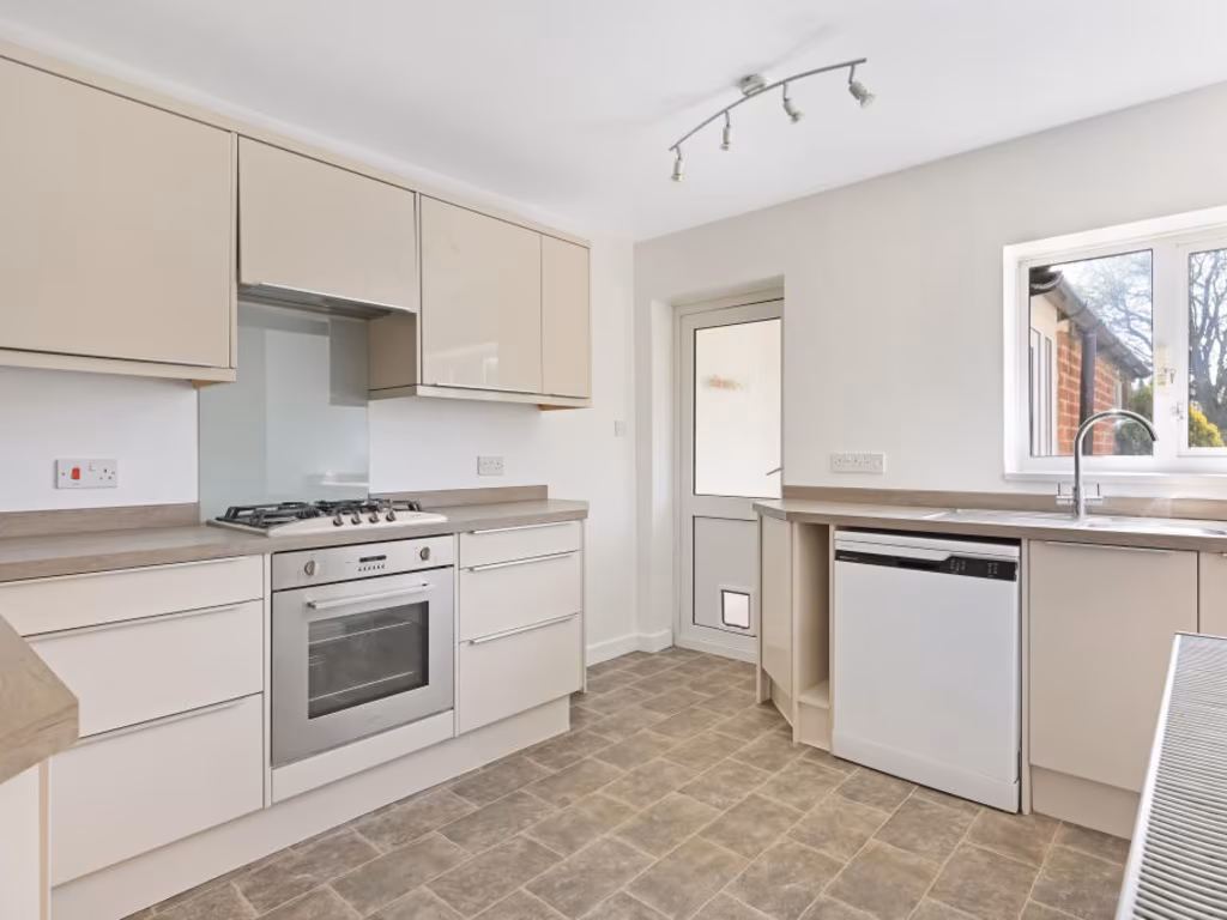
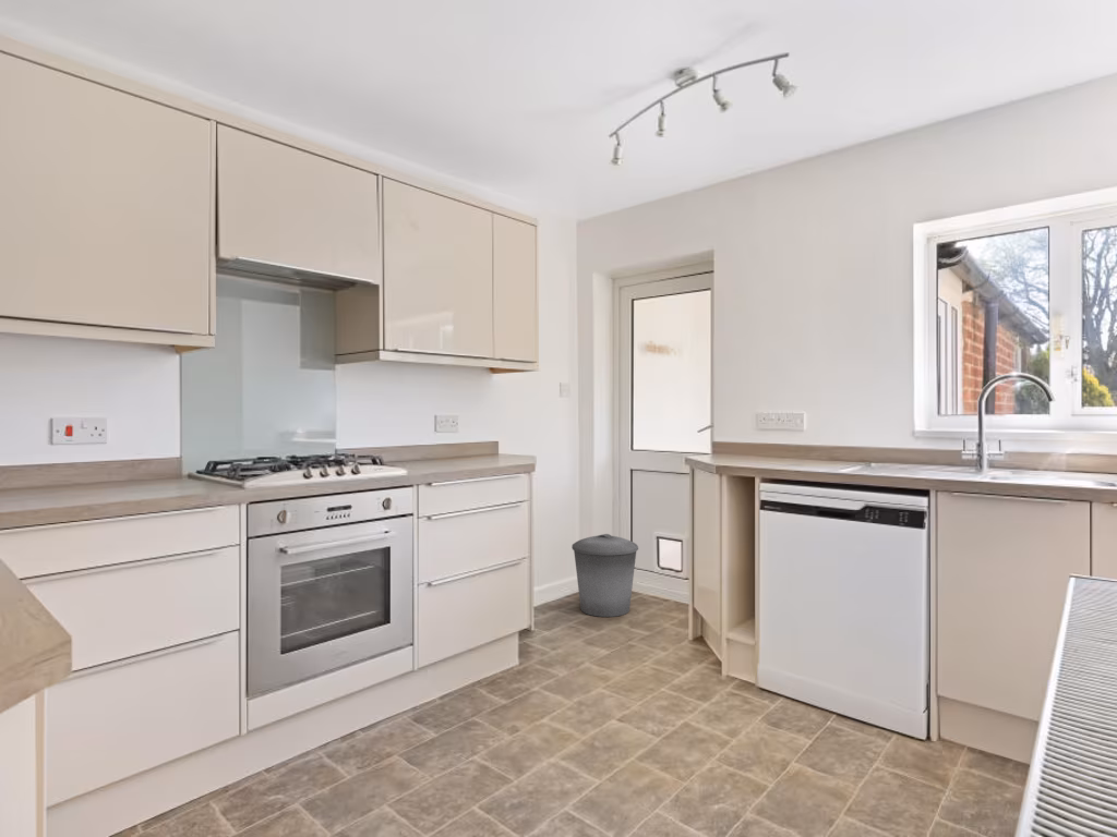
+ trash can [570,533,639,618]
